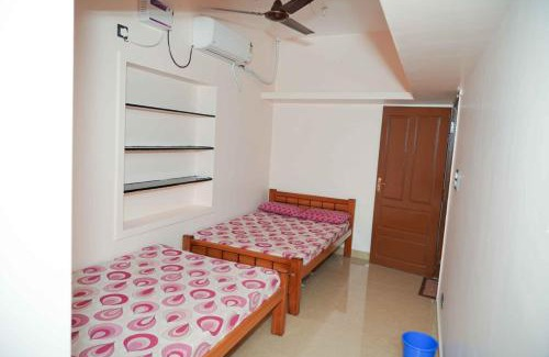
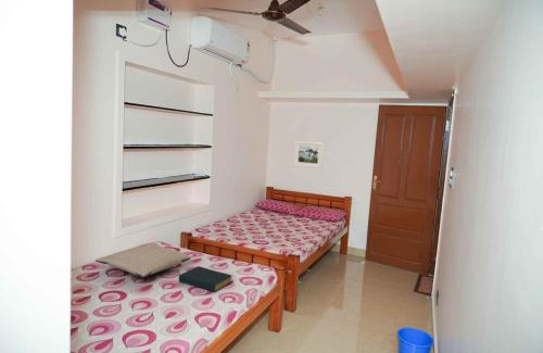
+ pillow [94,243,192,279]
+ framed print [292,140,325,169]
+ hardback book [178,265,233,293]
